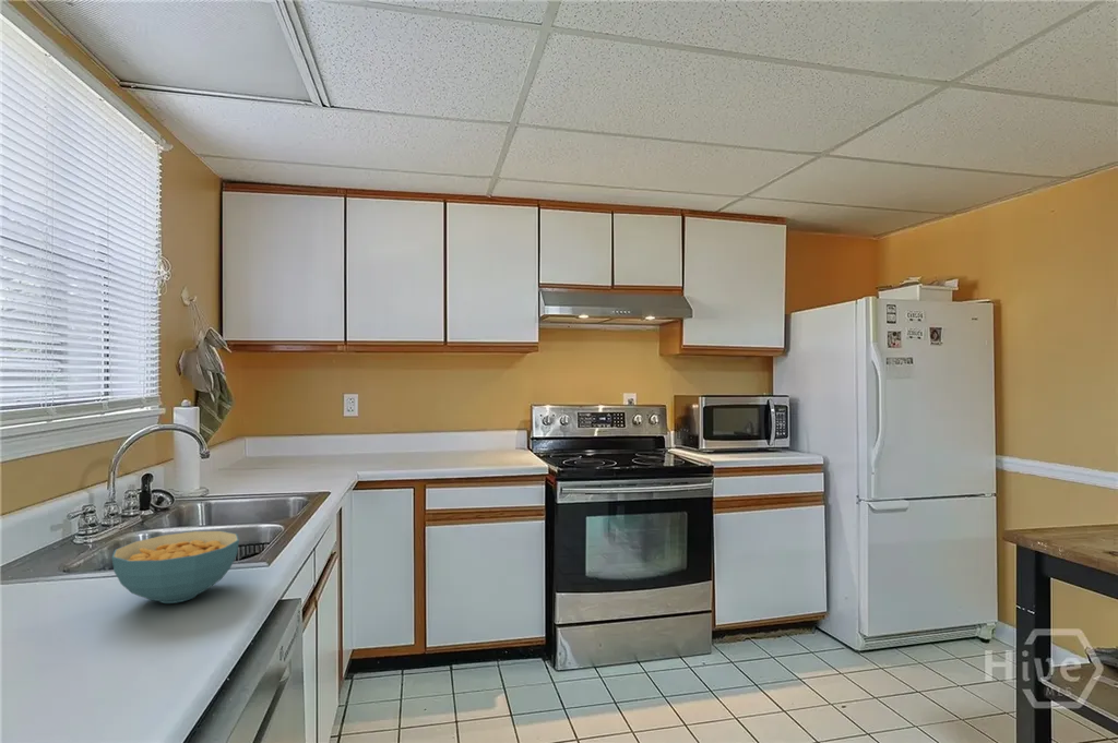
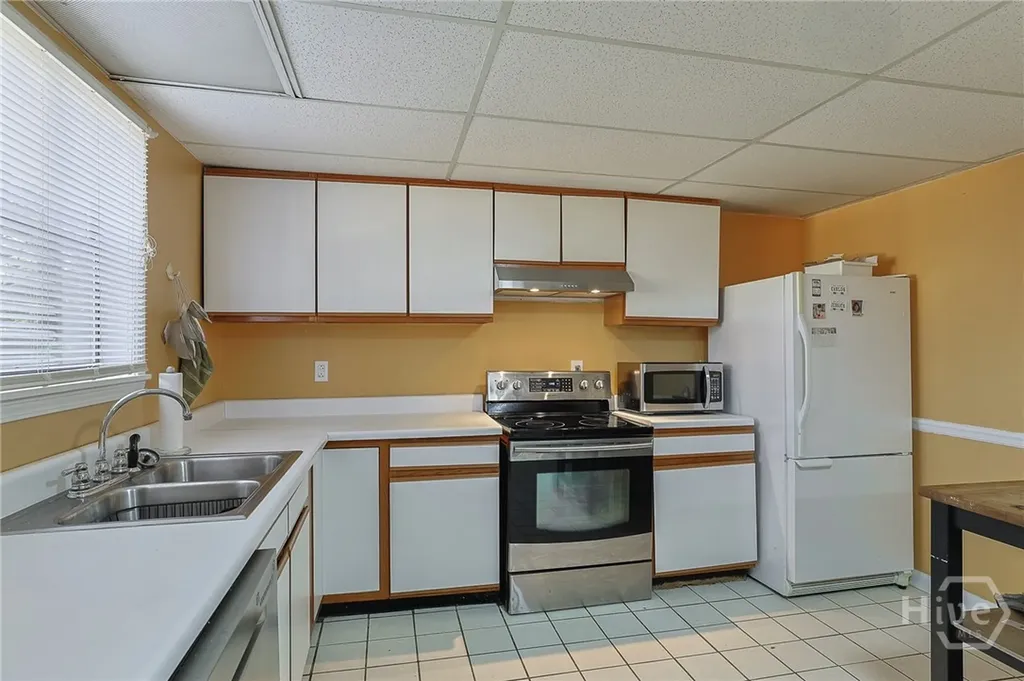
- cereal bowl [111,530,240,604]
